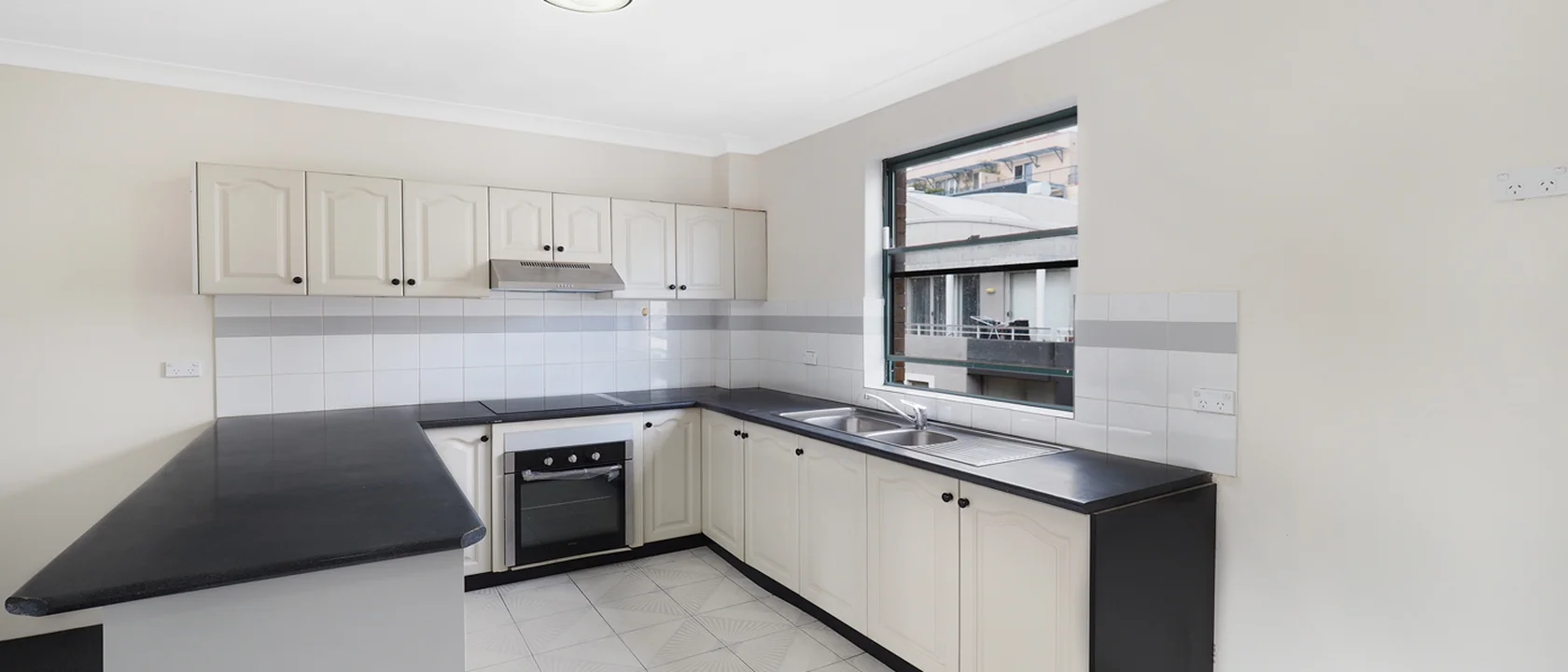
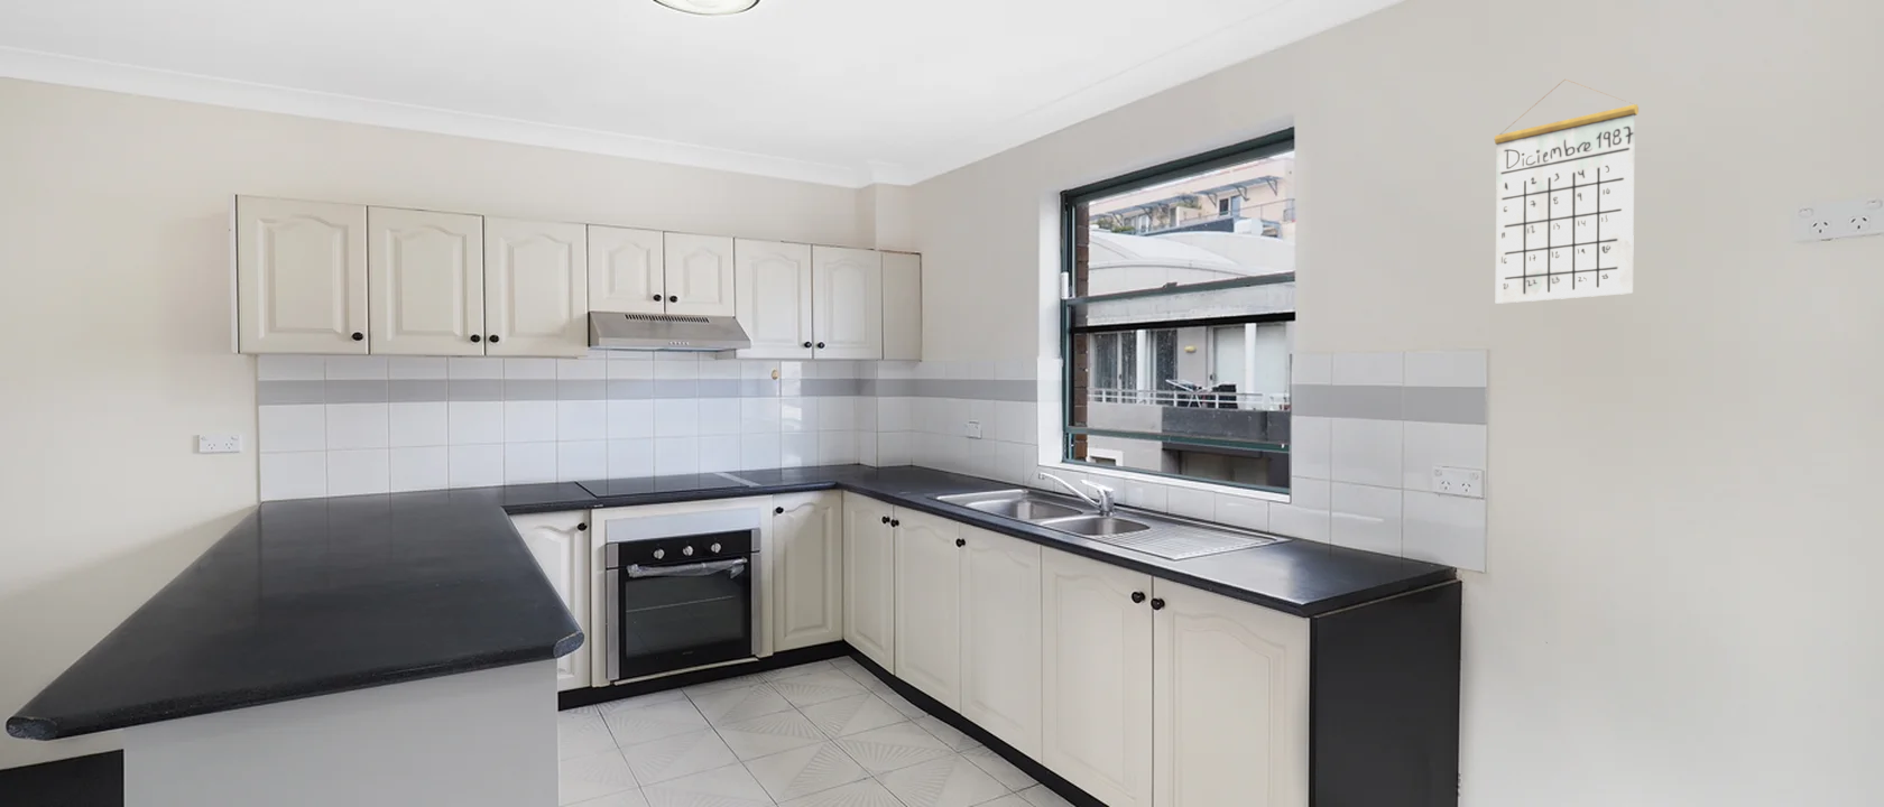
+ calendar [1494,78,1640,305]
